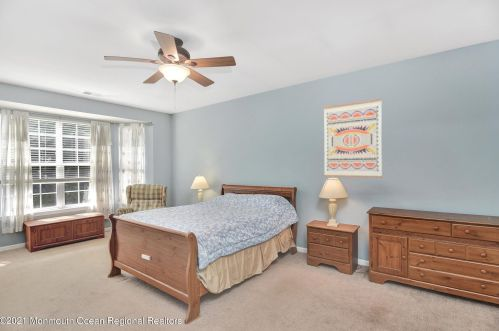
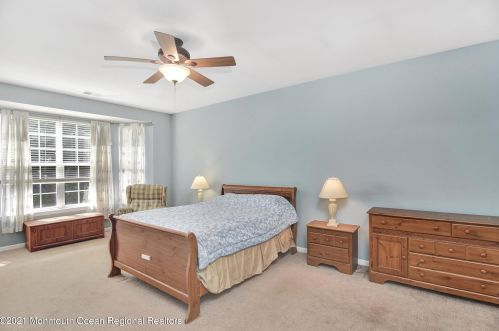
- wall art [323,98,383,179]
